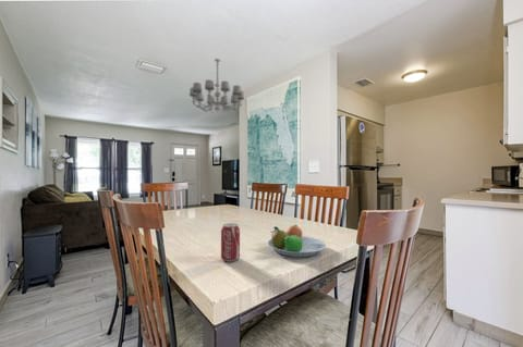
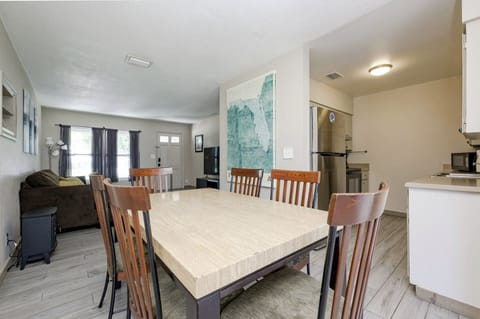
- fruit bowl [267,224,327,258]
- beverage can [220,223,241,263]
- chandelier [188,58,245,115]
